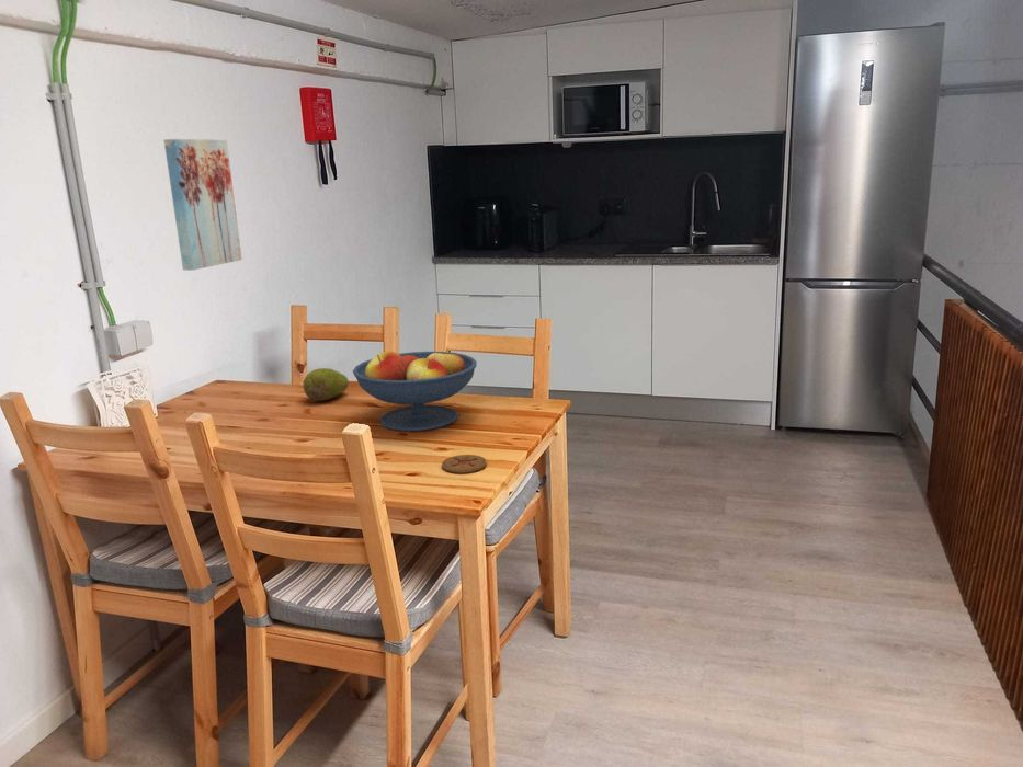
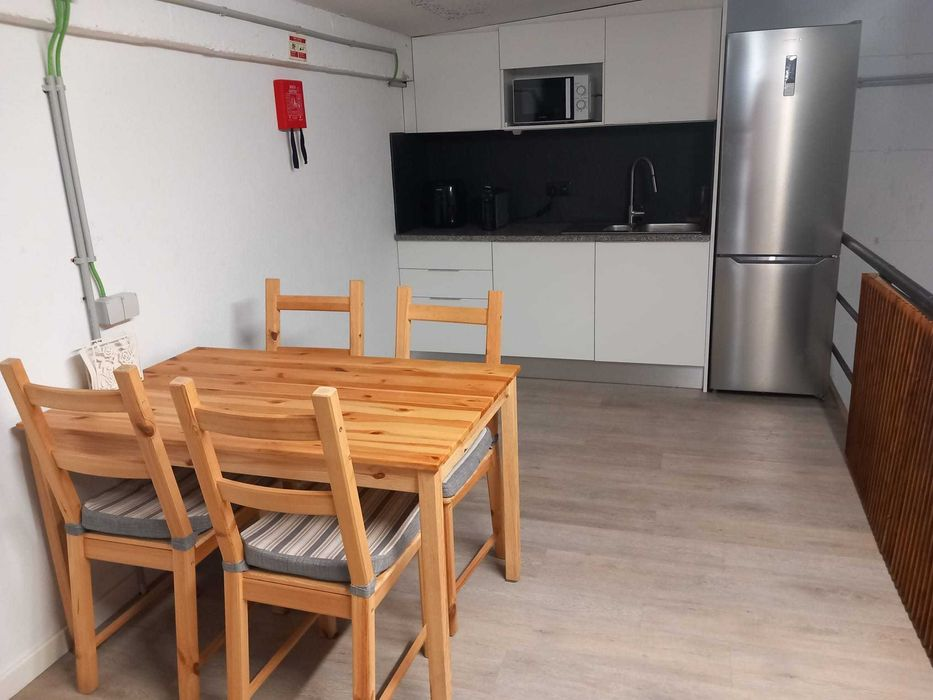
- fruit [303,367,350,402]
- coaster [441,454,488,474]
- wall art [163,138,243,272]
- fruit bowl [352,346,478,432]
